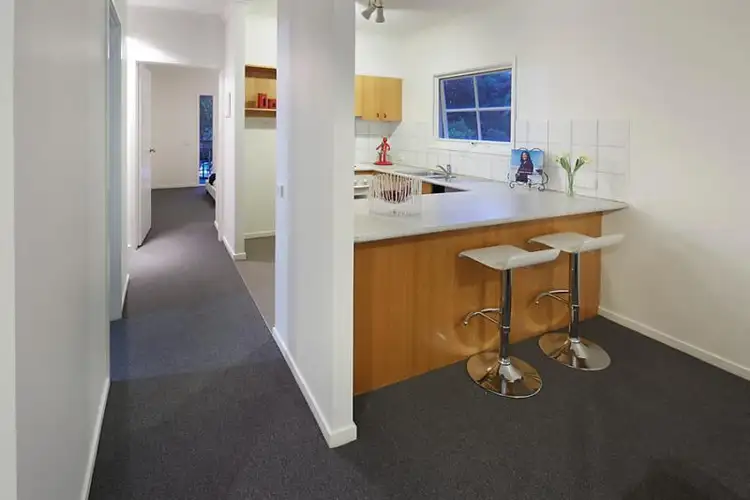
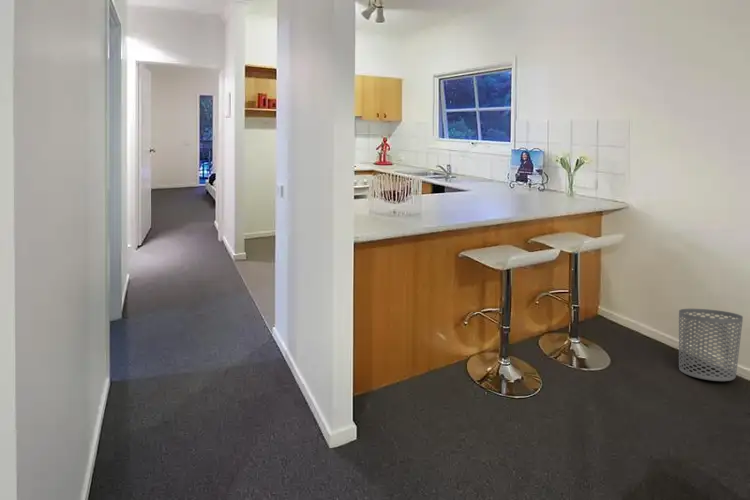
+ waste bin [678,308,744,382]
